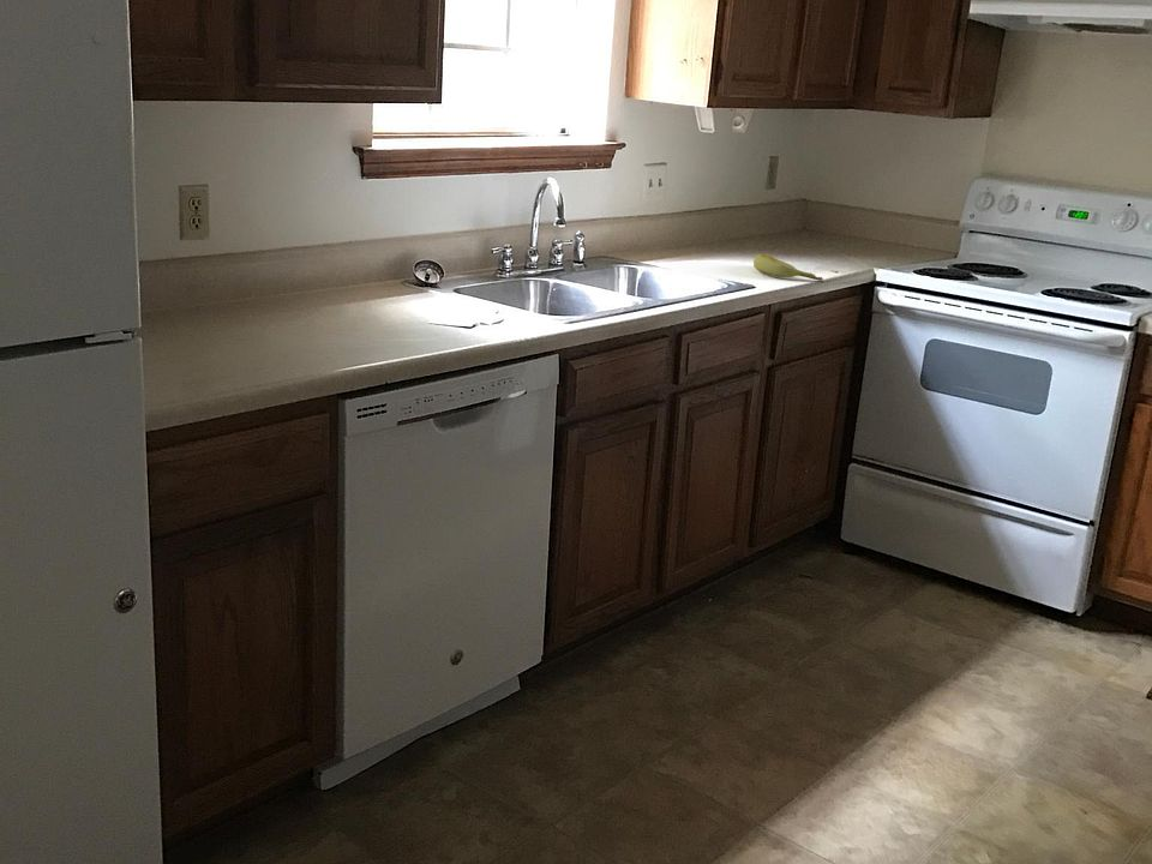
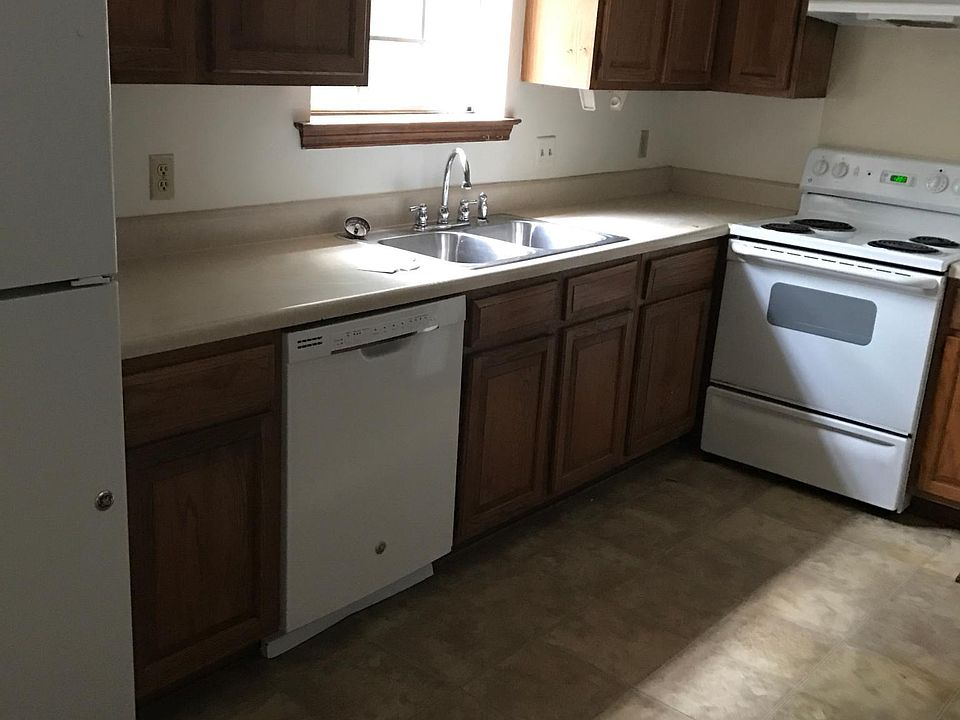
- banana [752,252,824,282]
